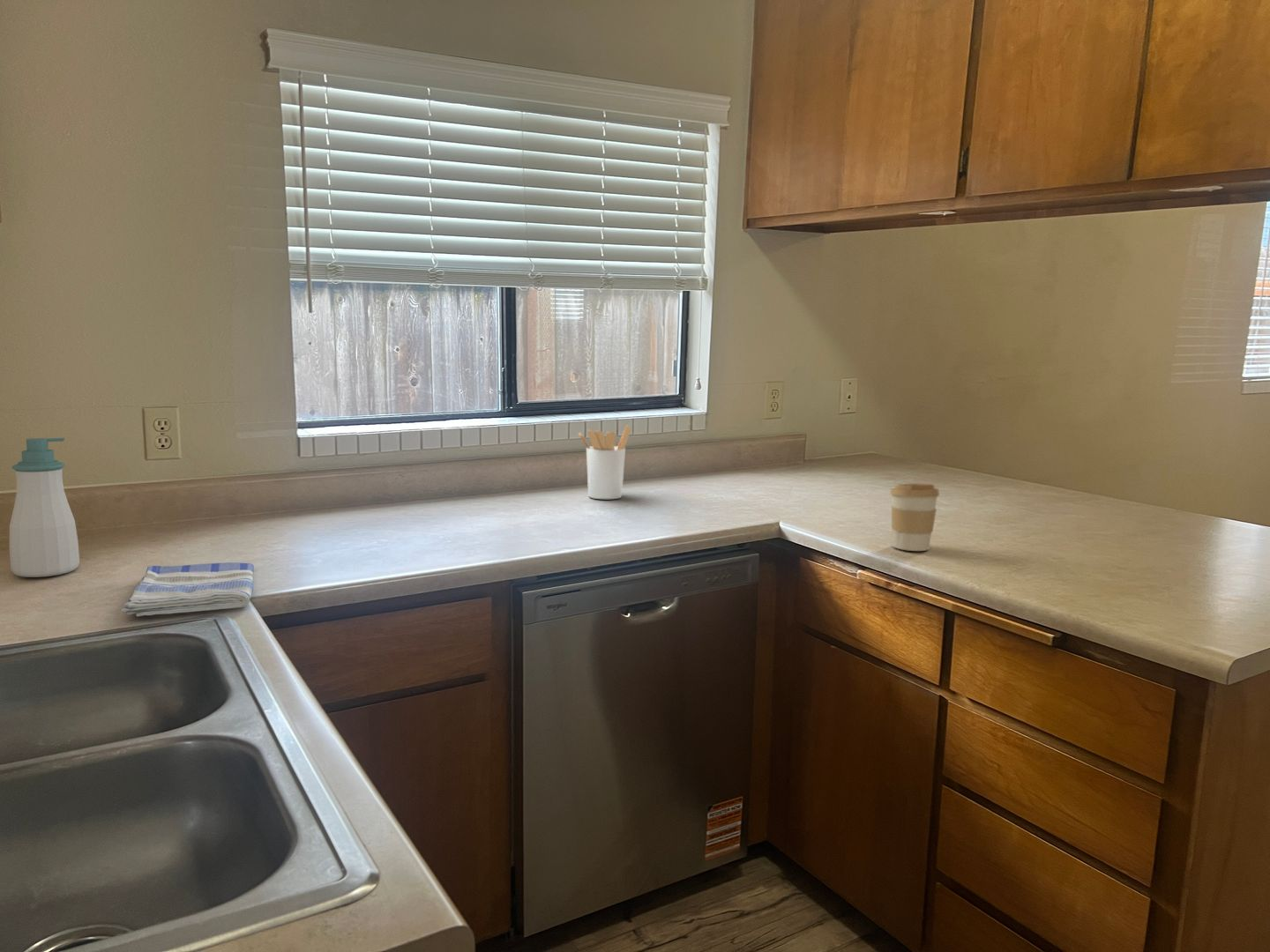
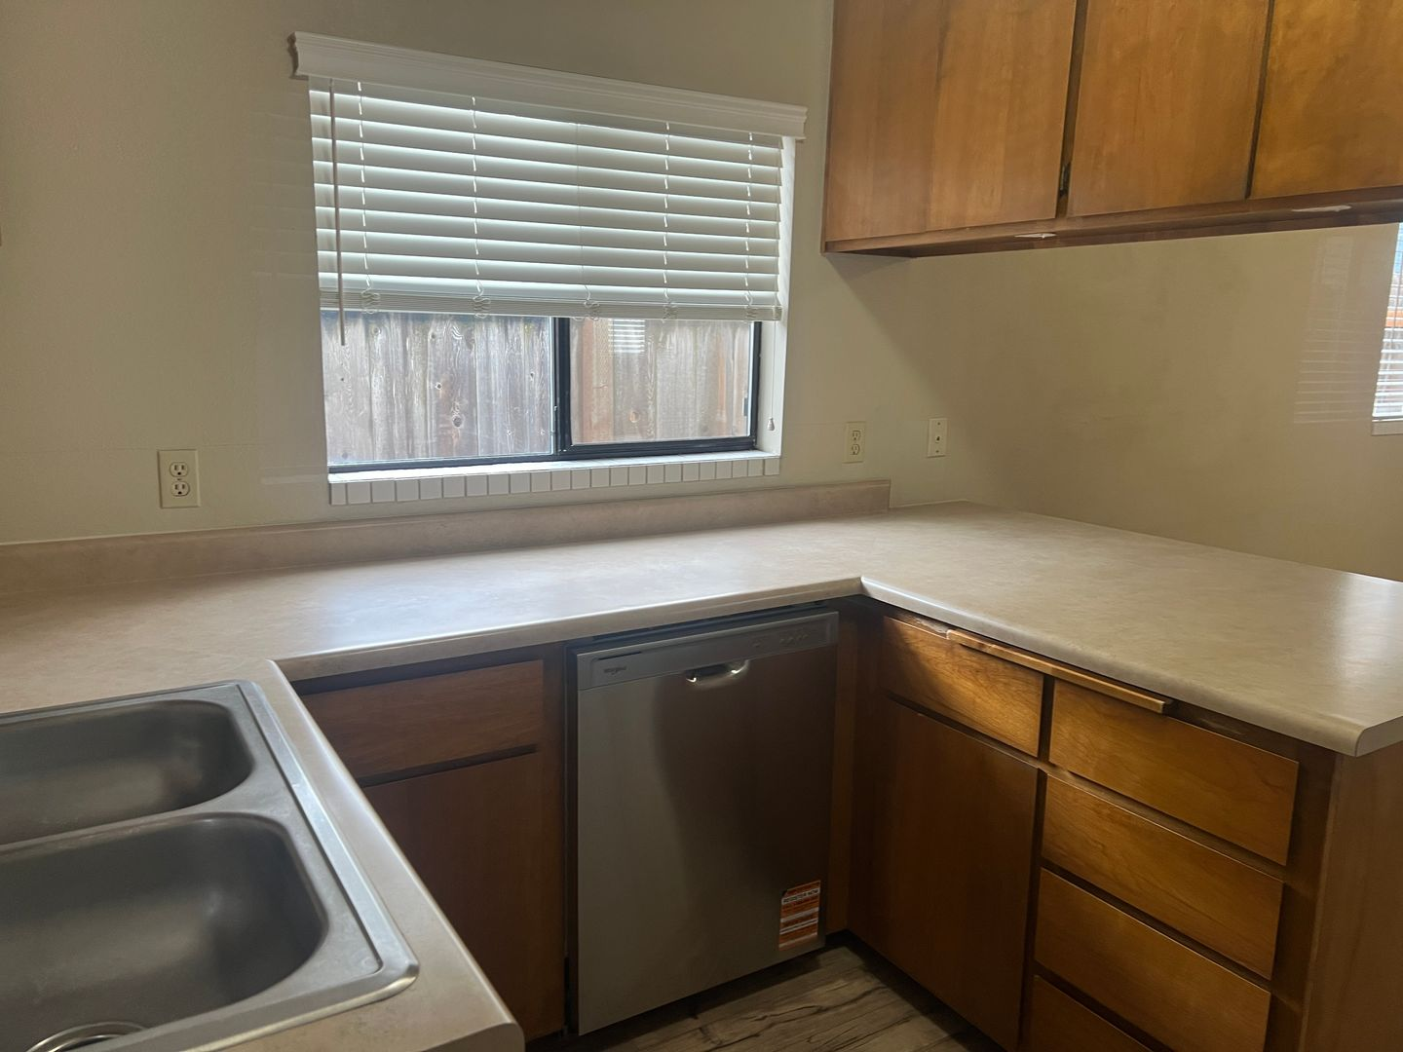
- soap bottle [9,437,80,578]
- coffee cup [889,483,940,552]
- dish towel [120,562,255,617]
- utensil holder [578,424,631,500]
